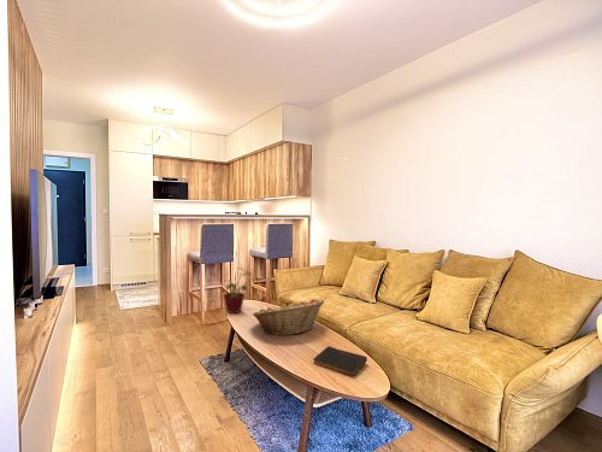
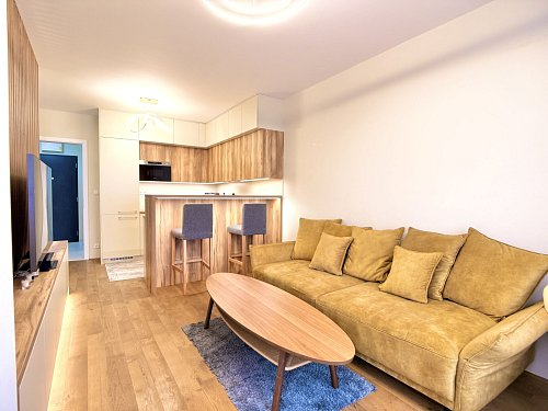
- fruit basket [252,298,325,336]
- potted plant [223,265,262,315]
- book [313,345,368,377]
